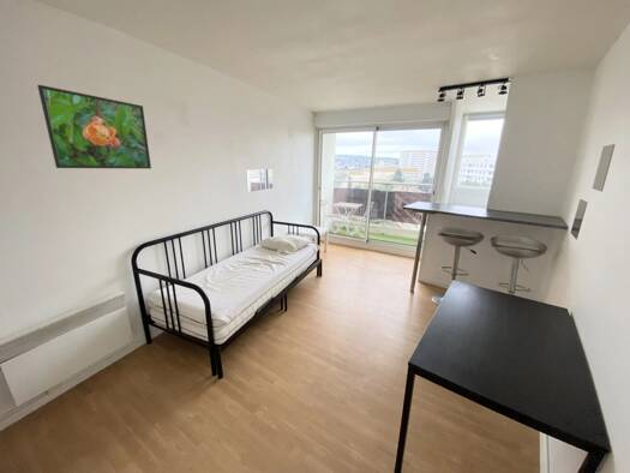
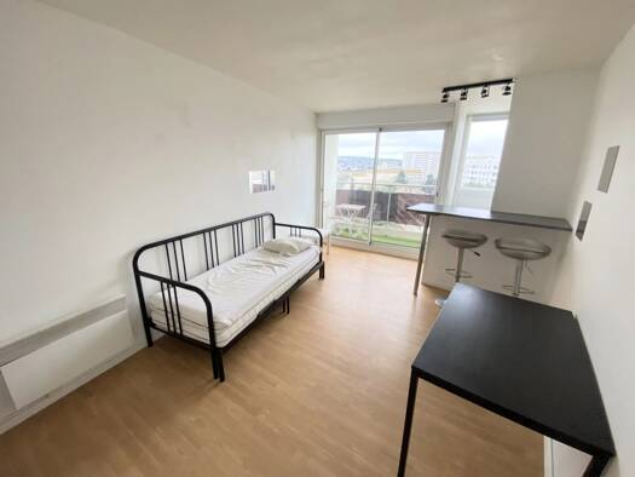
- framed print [36,84,152,169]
